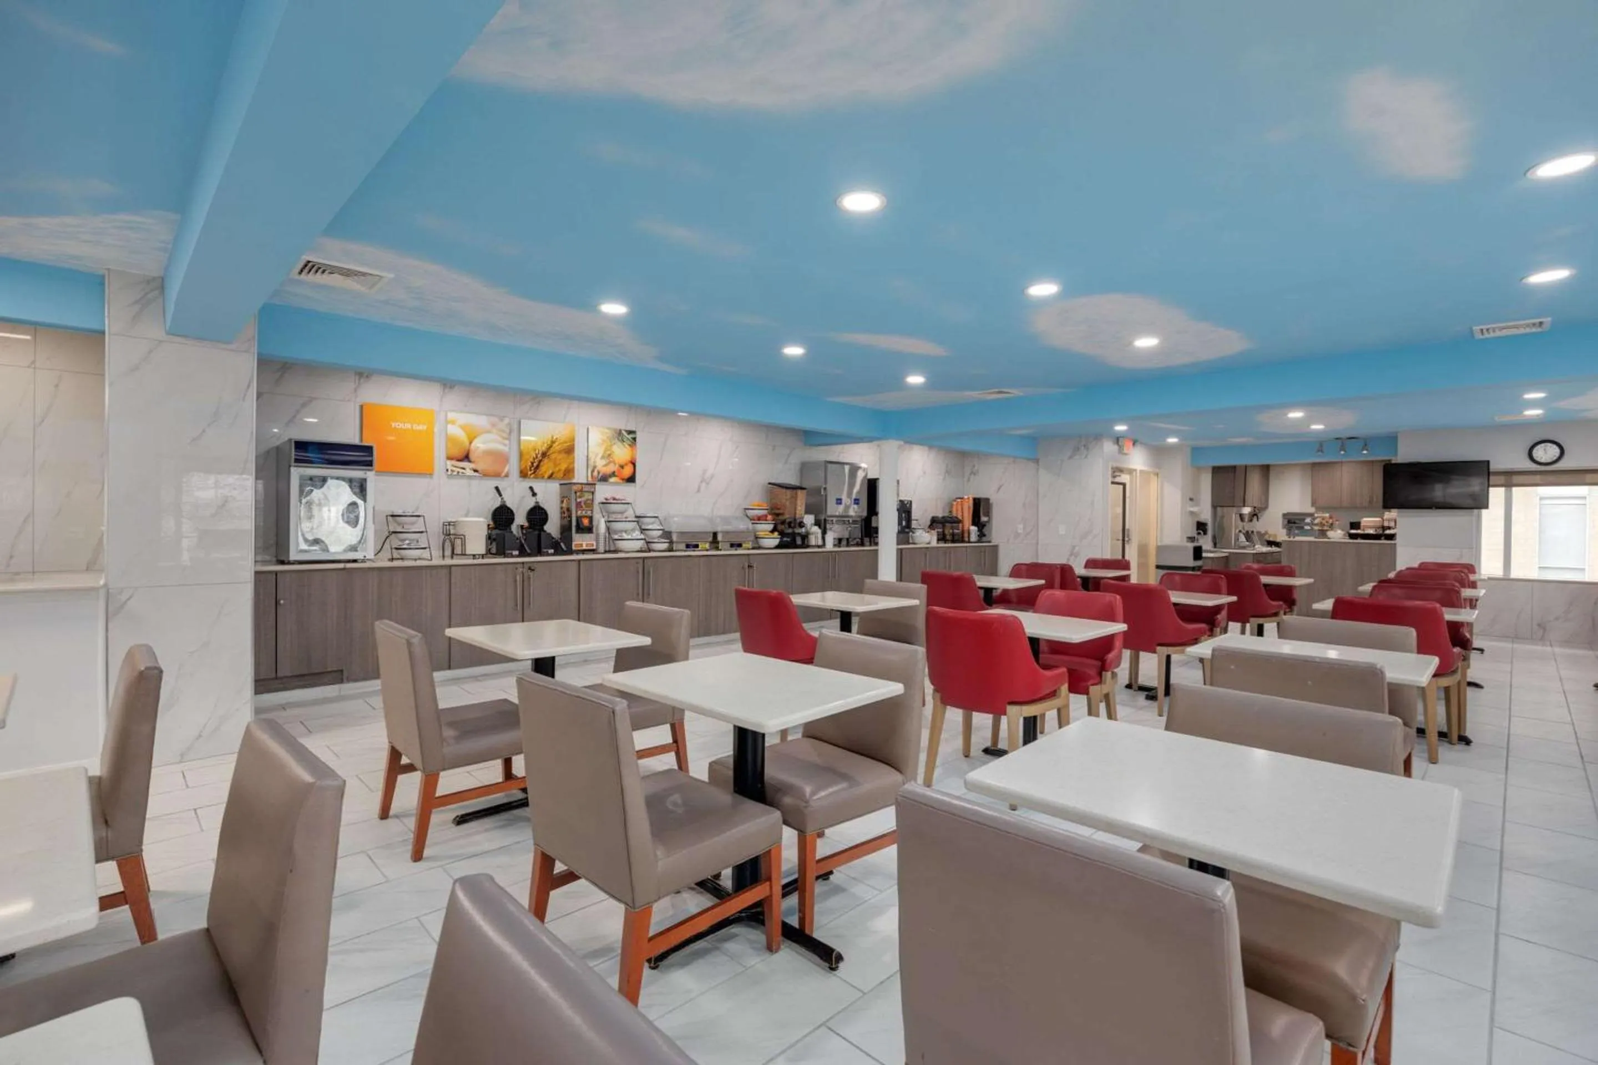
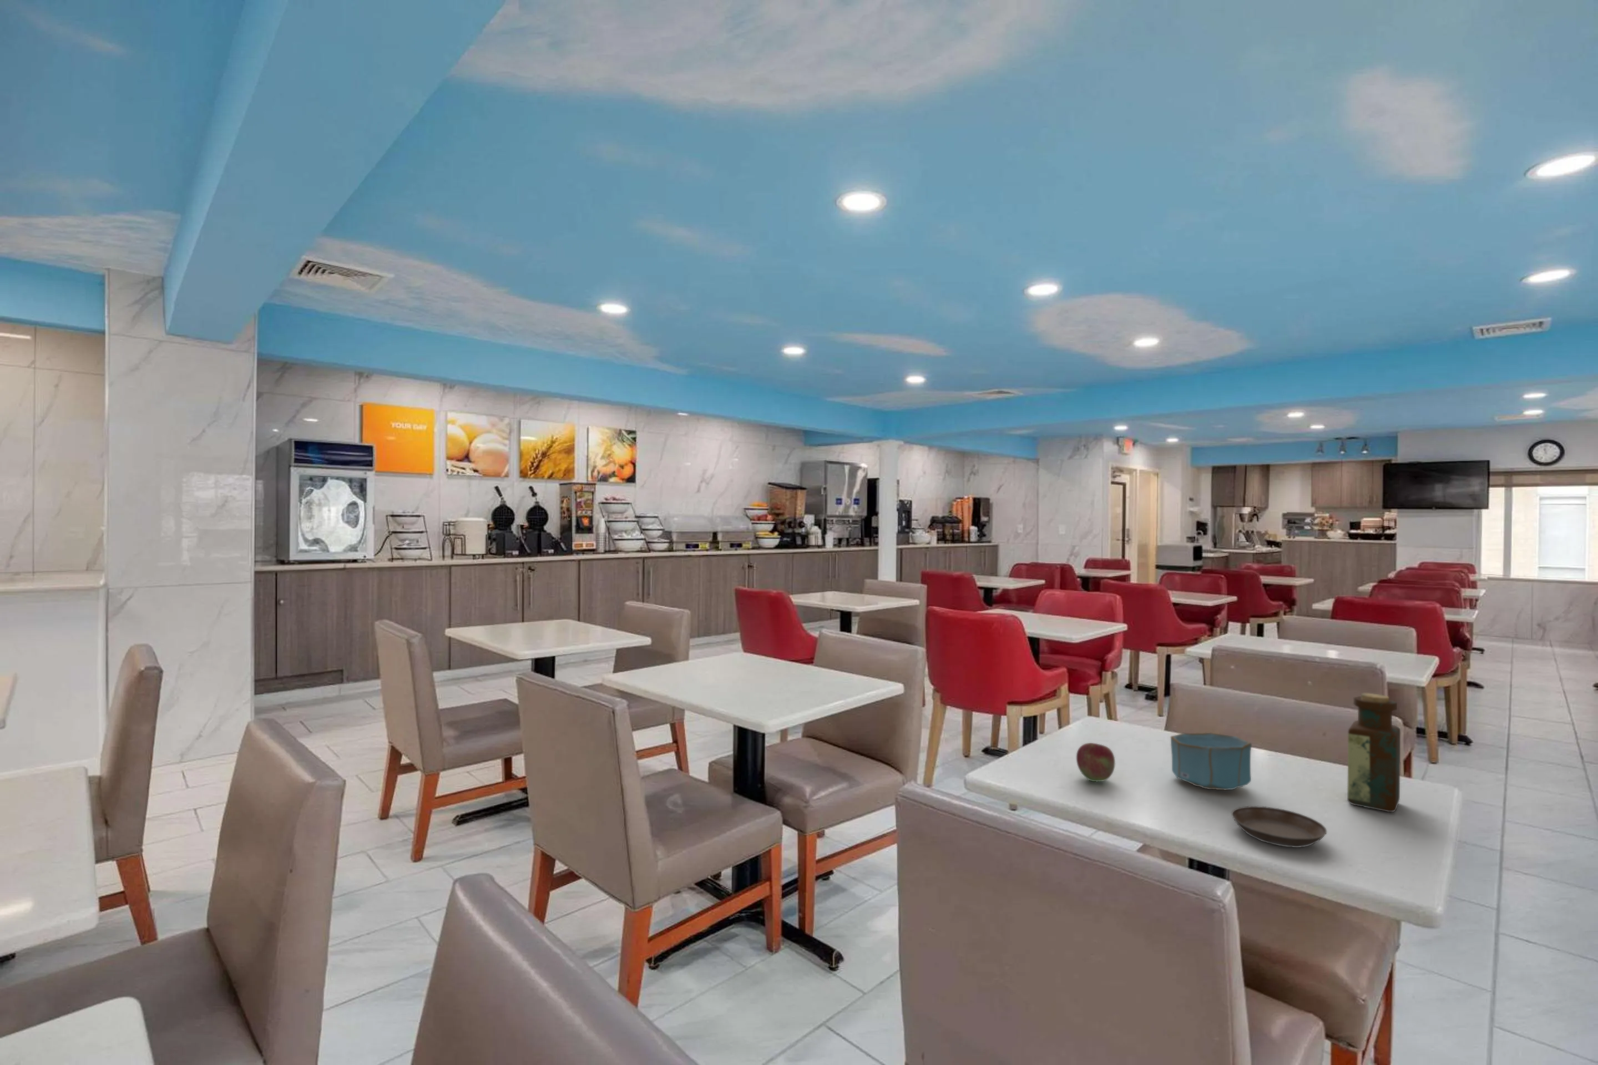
+ fruit [1076,742,1115,782]
+ bottle [1347,693,1401,813]
+ bowl [1170,732,1252,790]
+ saucer [1231,806,1327,849]
